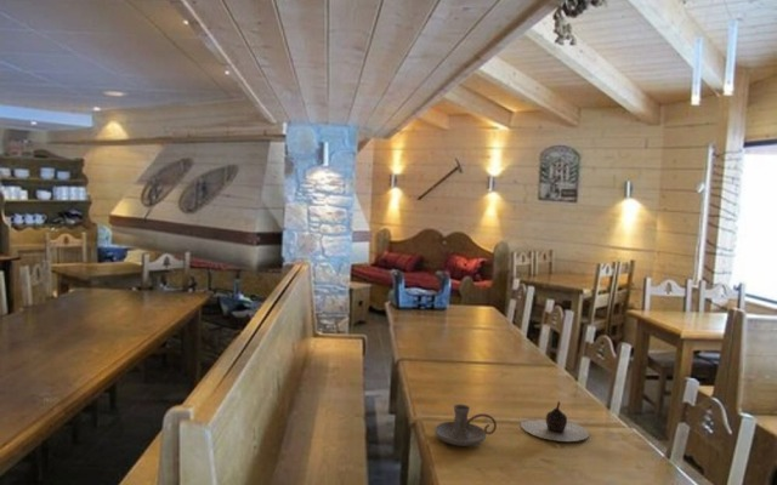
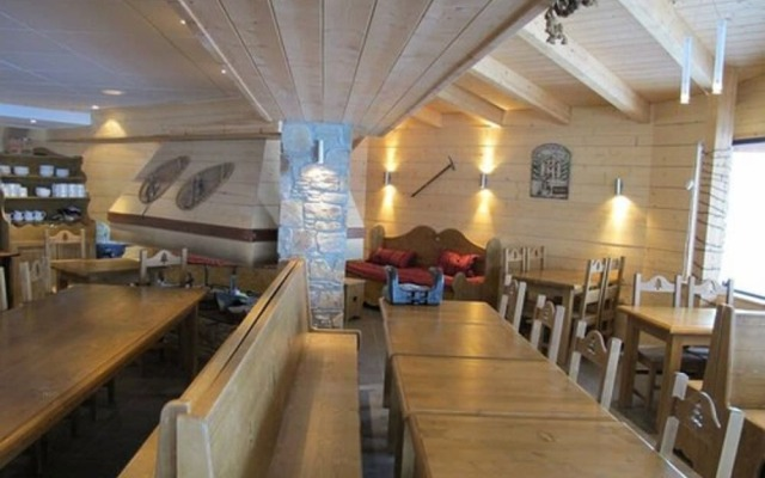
- teapot [520,400,590,443]
- candle holder [433,404,498,447]
